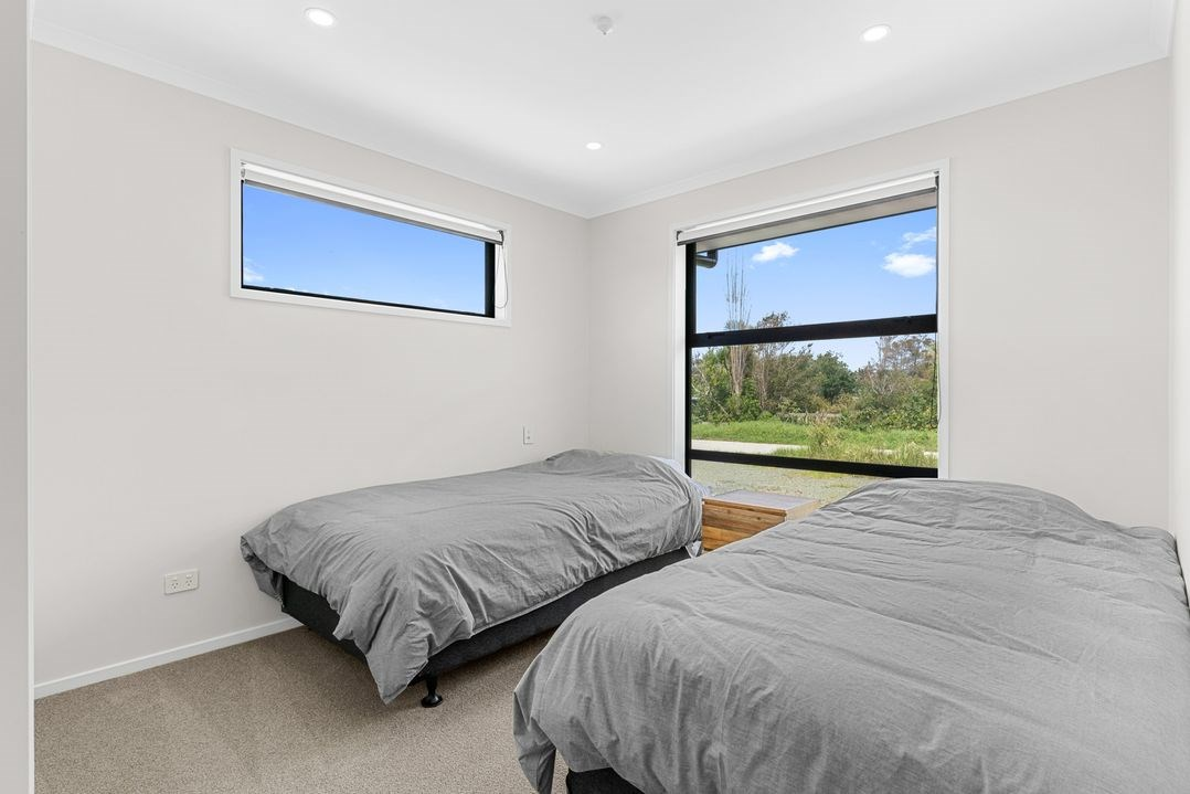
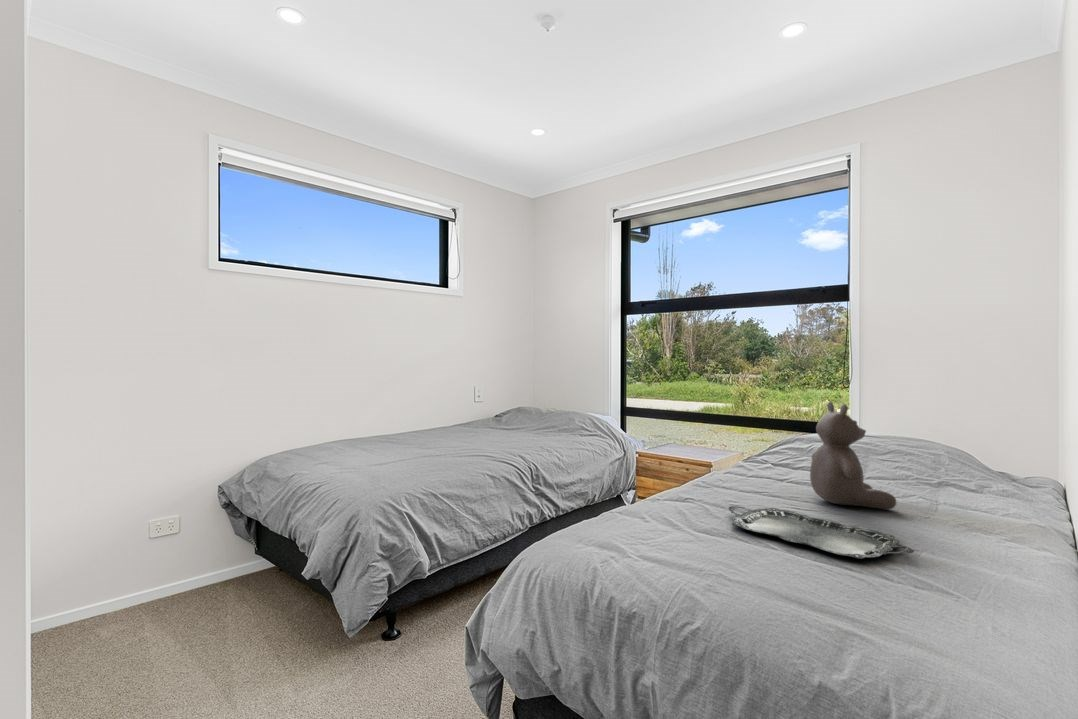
+ teddy bear [809,401,897,510]
+ serving tray [728,505,915,560]
